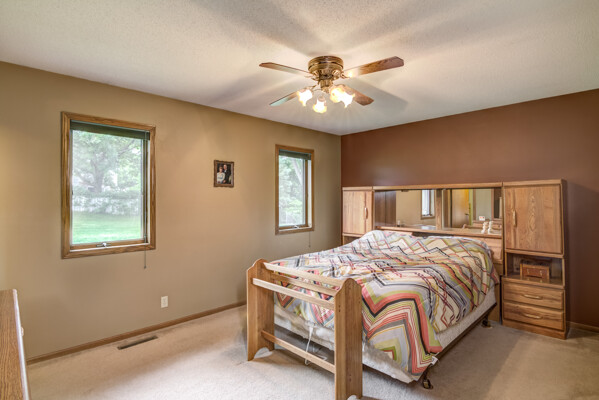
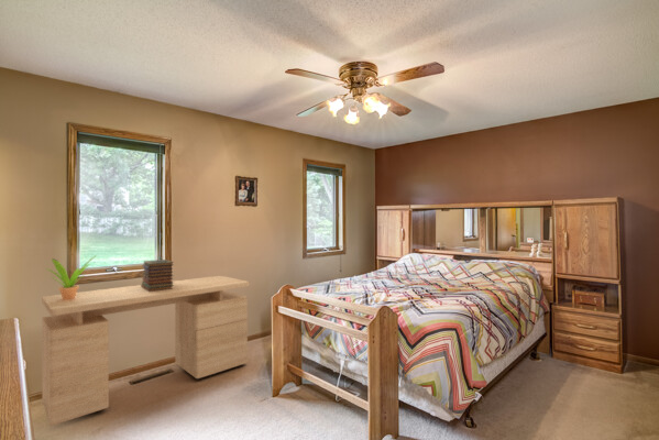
+ potted plant [45,254,98,300]
+ desk [41,275,250,427]
+ book stack [141,258,175,292]
